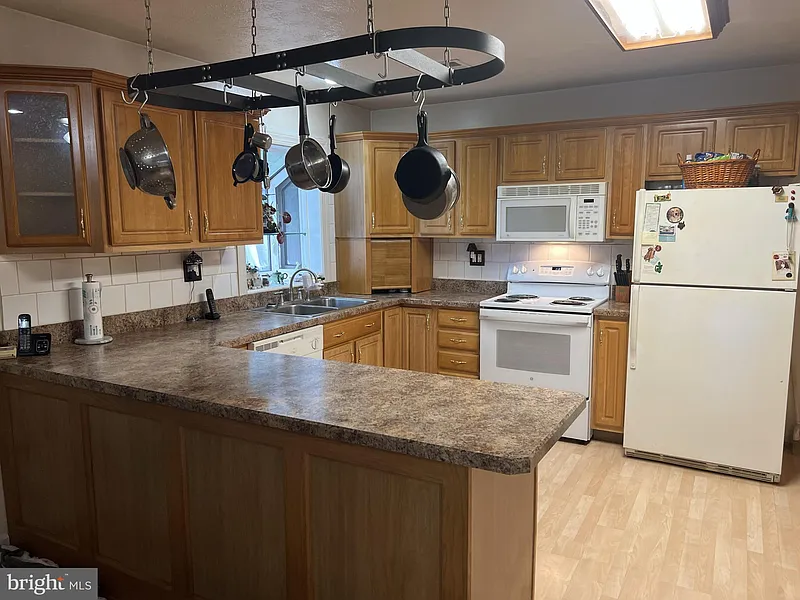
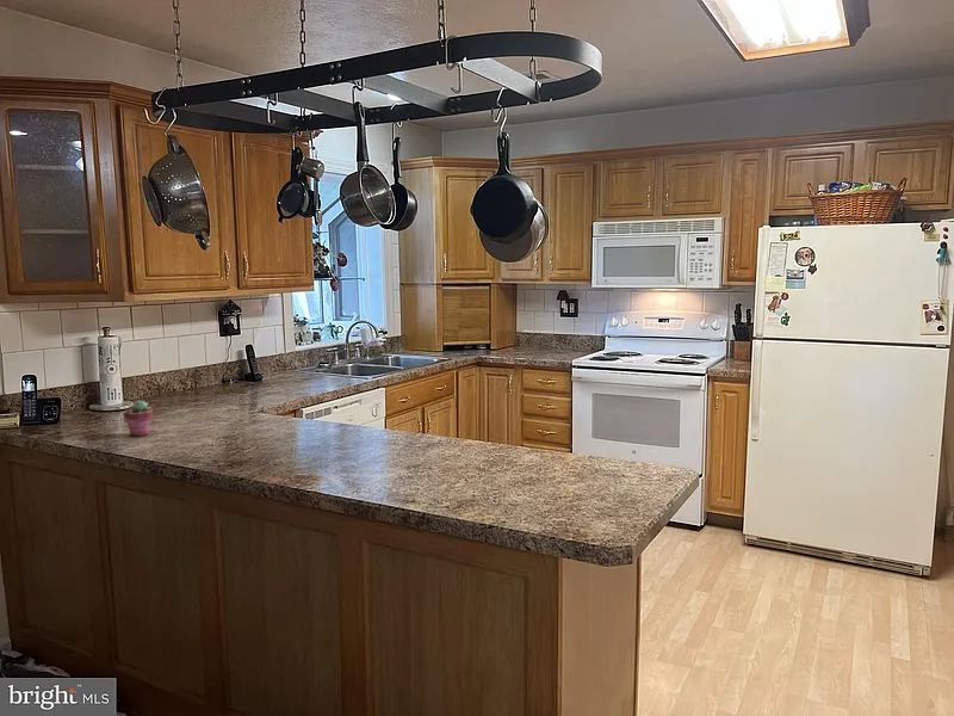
+ potted succulent [123,400,154,437]
